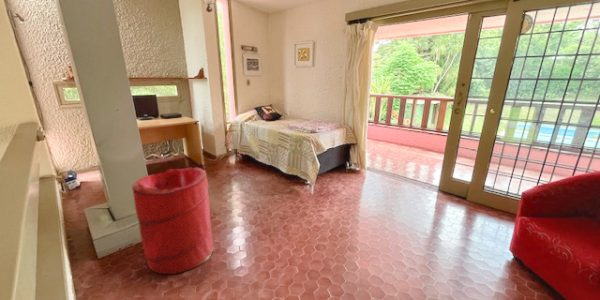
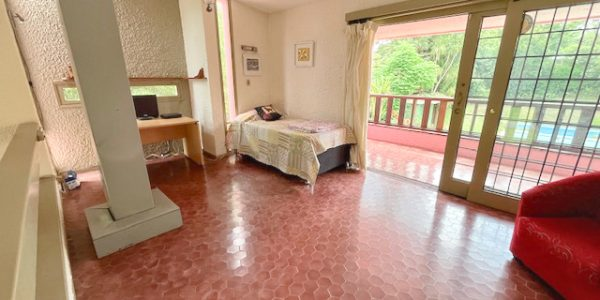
- laundry hamper [131,166,214,275]
